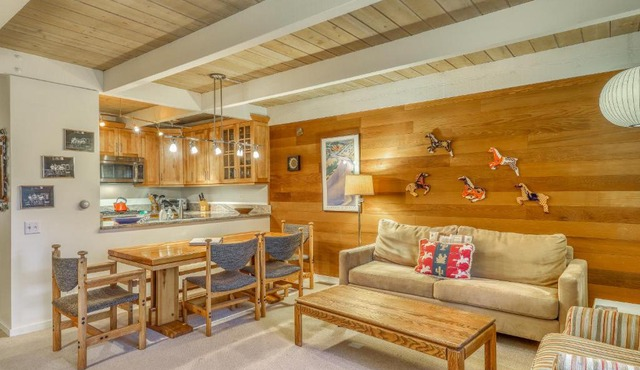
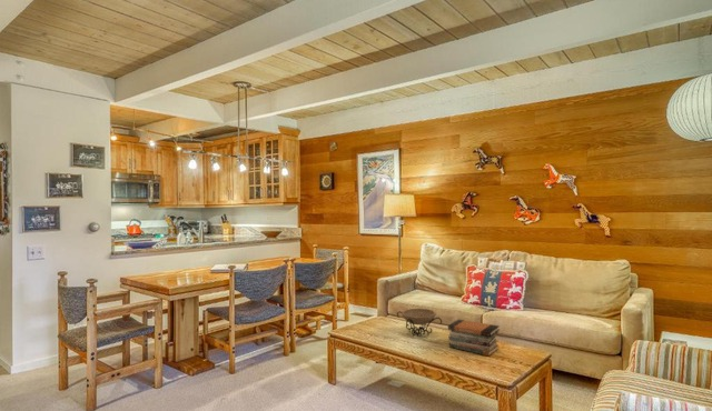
+ book stack [447,319,501,357]
+ decorative bowl [396,308,443,338]
